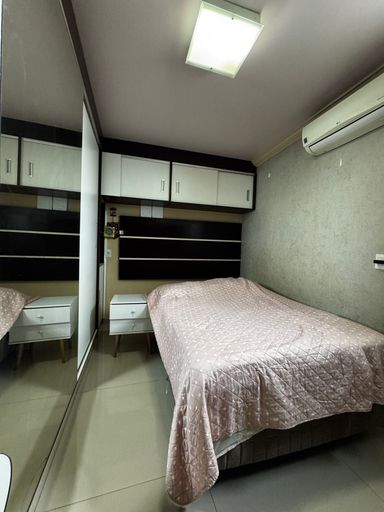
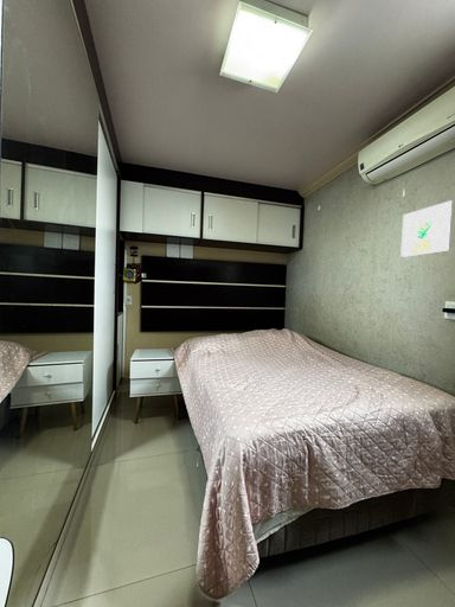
+ wall art [399,199,455,258]
